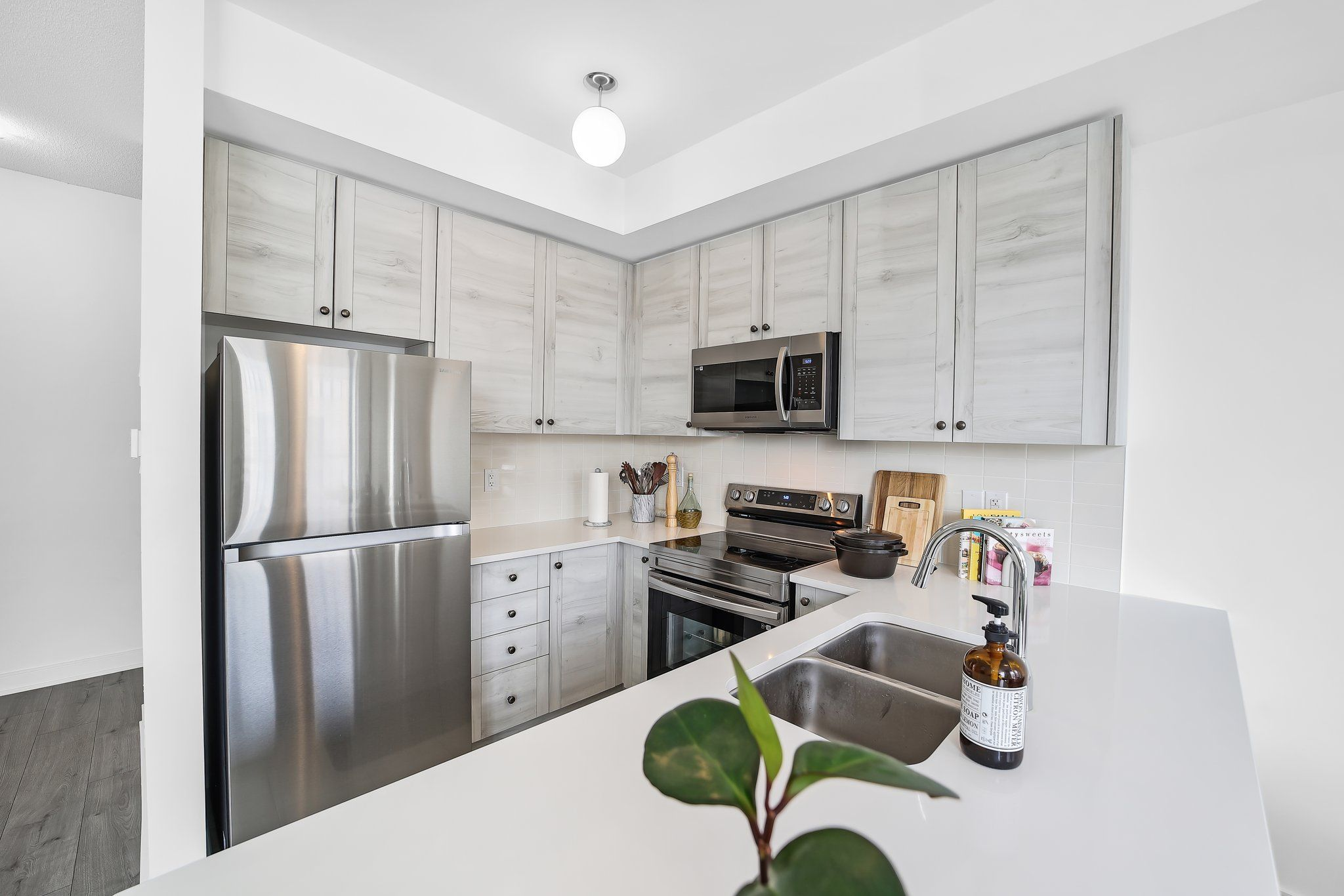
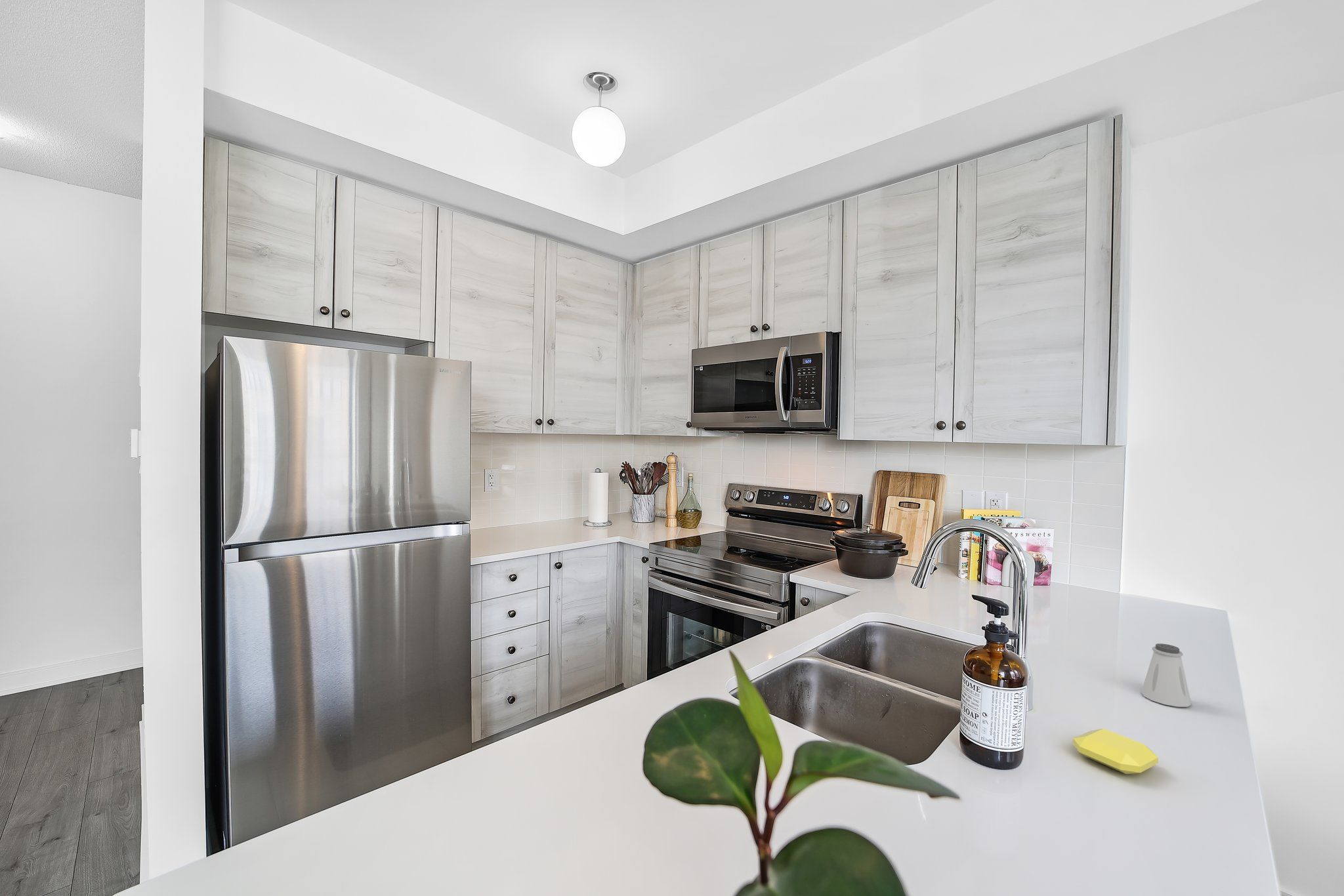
+ soap bar [1072,728,1159,775]
+ saltshaker [1141,643,1192,708]
